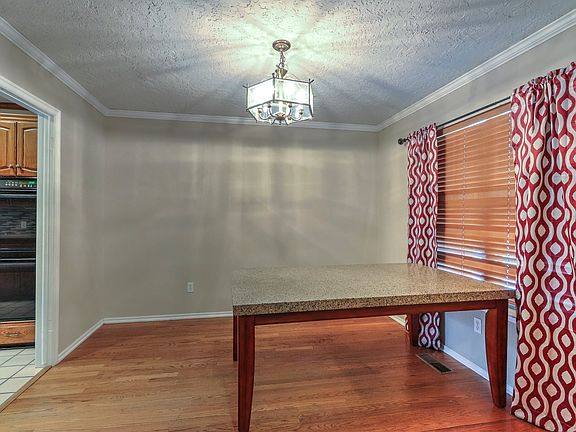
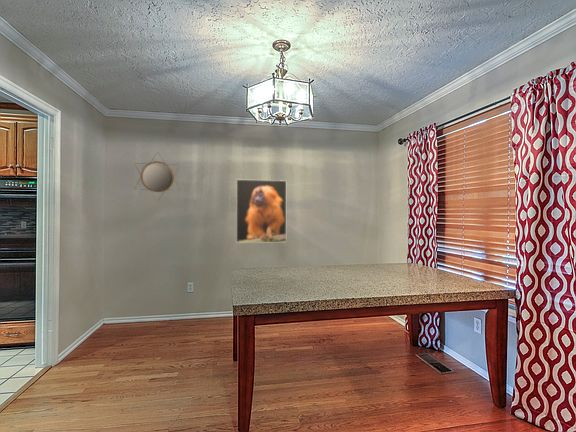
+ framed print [235,178,287,244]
+ home mirror [133,152,181,202]
